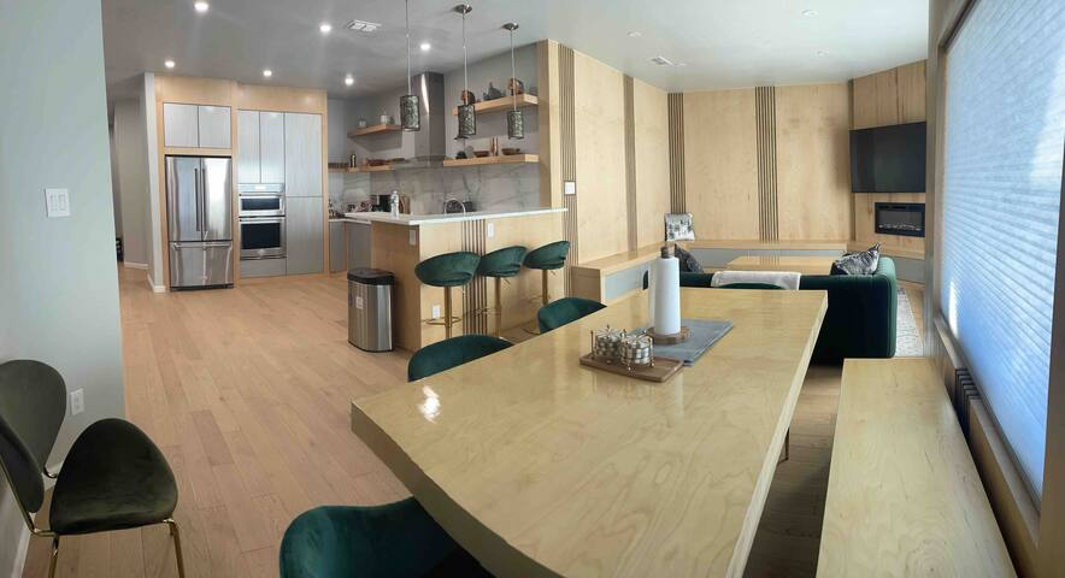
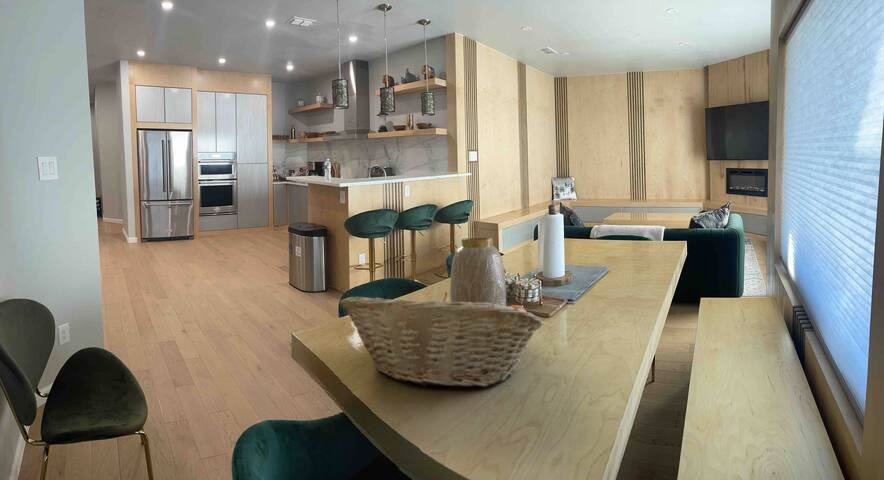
+ fruit basket [339,292,545,388]
+ vase [449,237,507,306]
